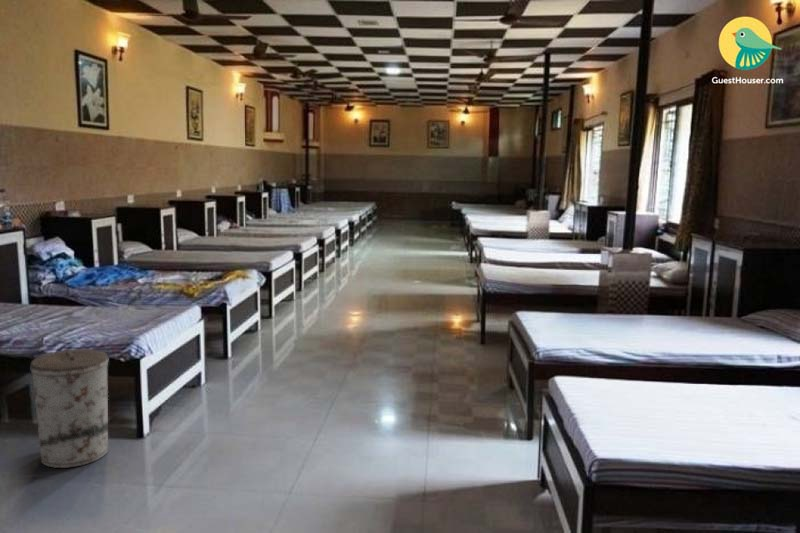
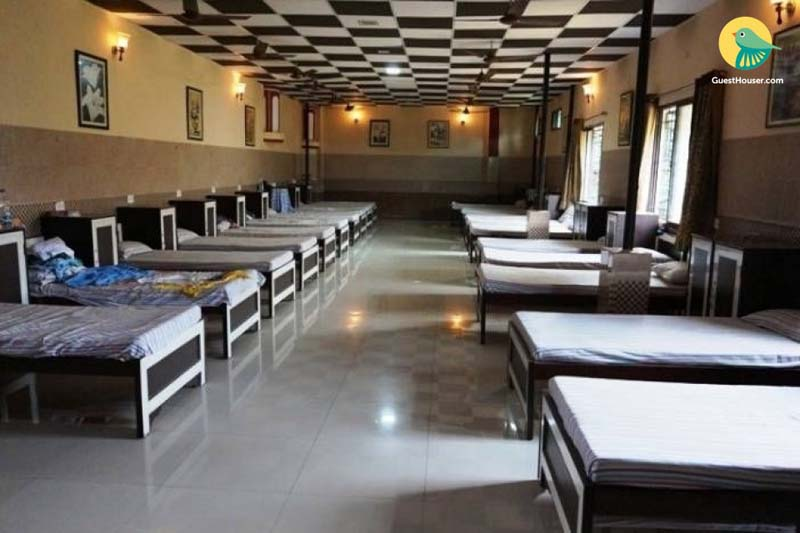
- trash can [29,348,109,469]
